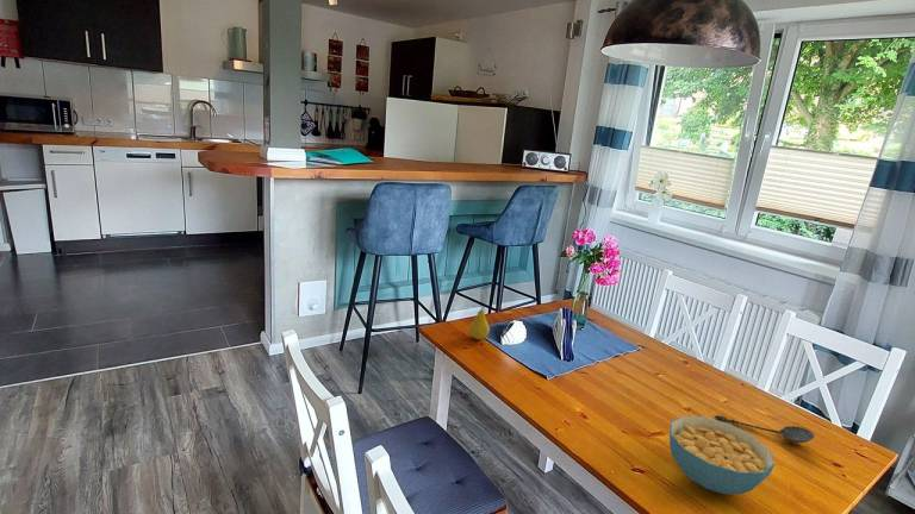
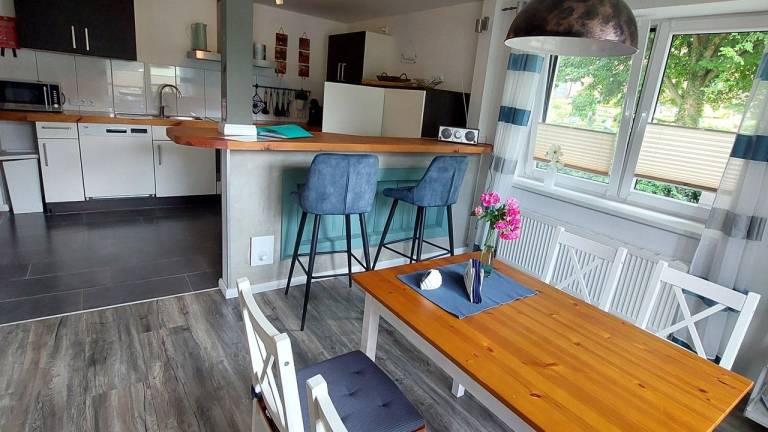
- fruit [468,305,491,340]
- cereal bowl [668,415,776,495]
- spoon [714,414,816,444]
